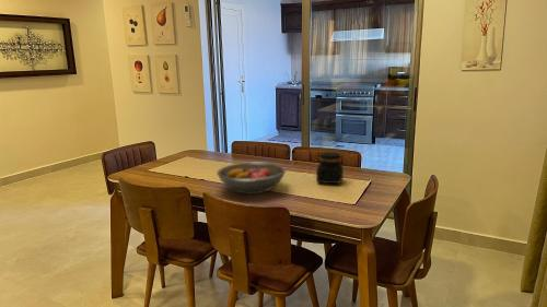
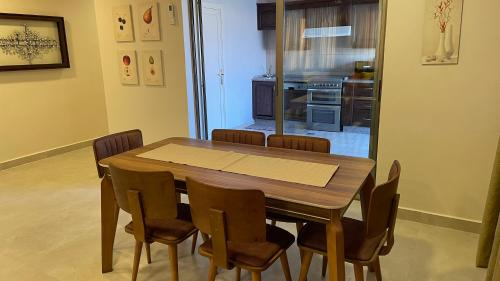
- fruit bowl [216,162,287,196]
- jar [315,151,345,185]
